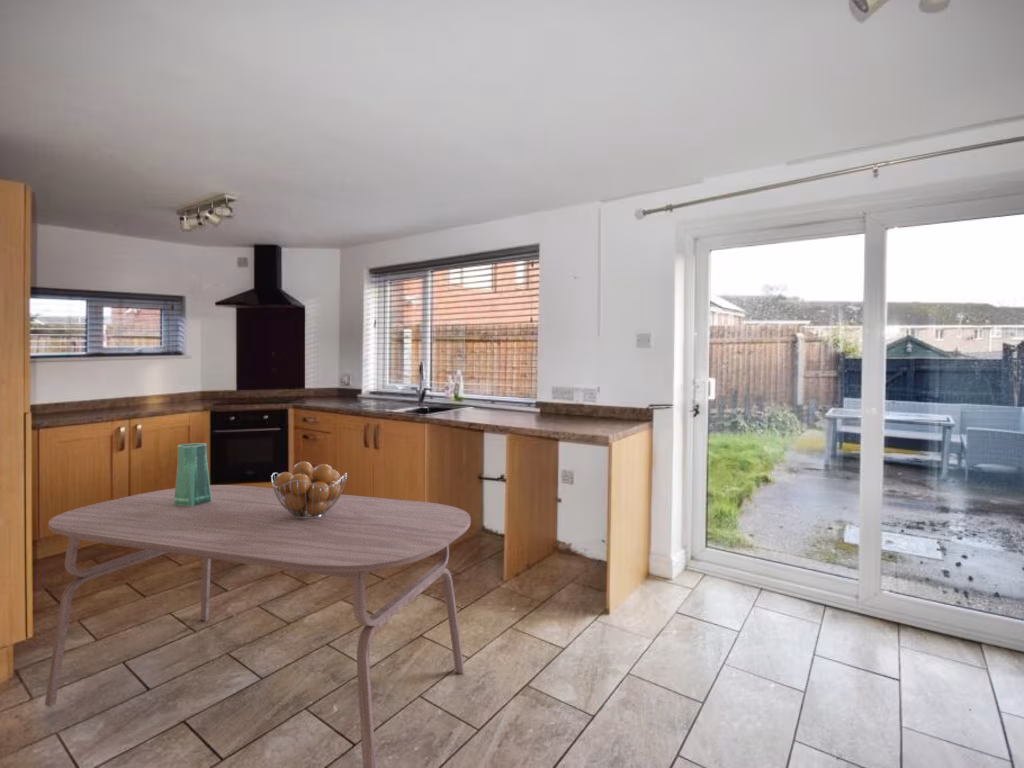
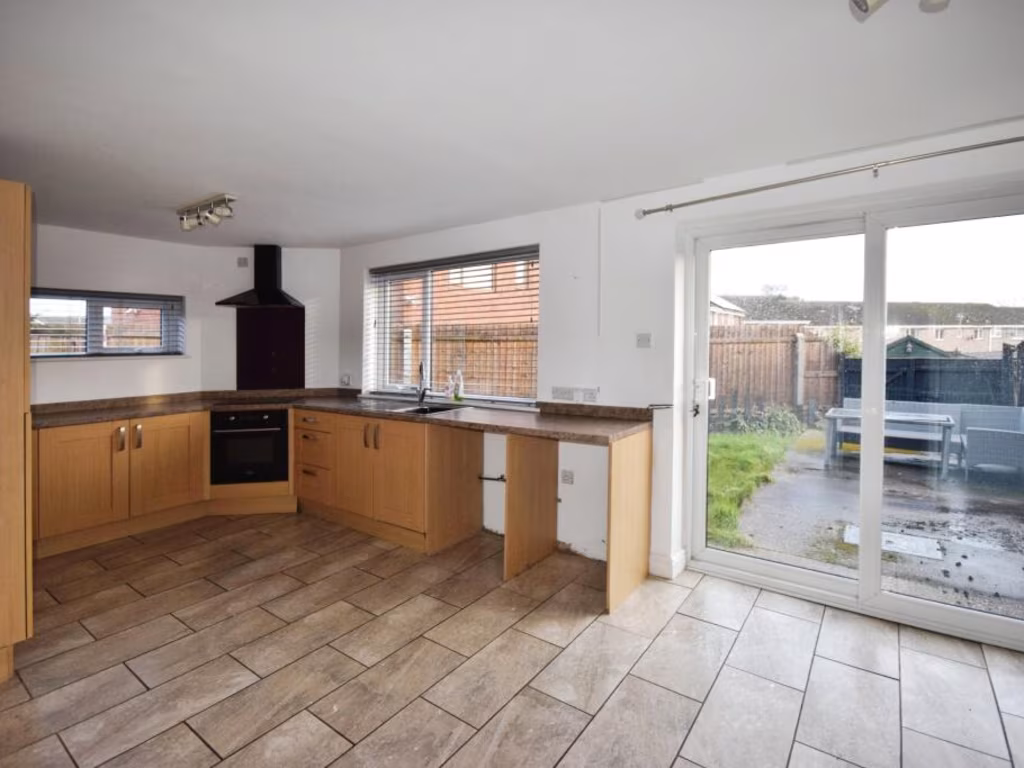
- vase [174,442,212,506]
- dining table [44,484,472,768]
- fruit basket [270,460,348,519]
